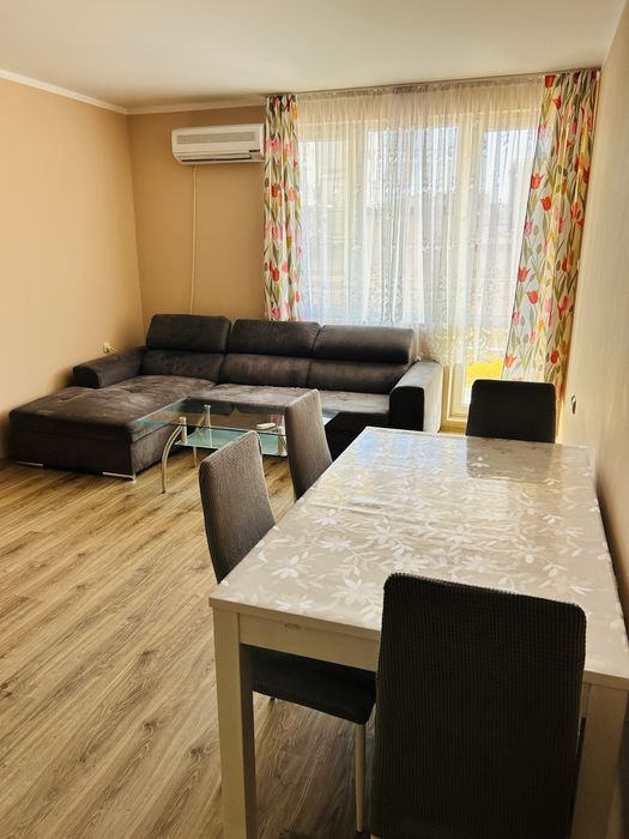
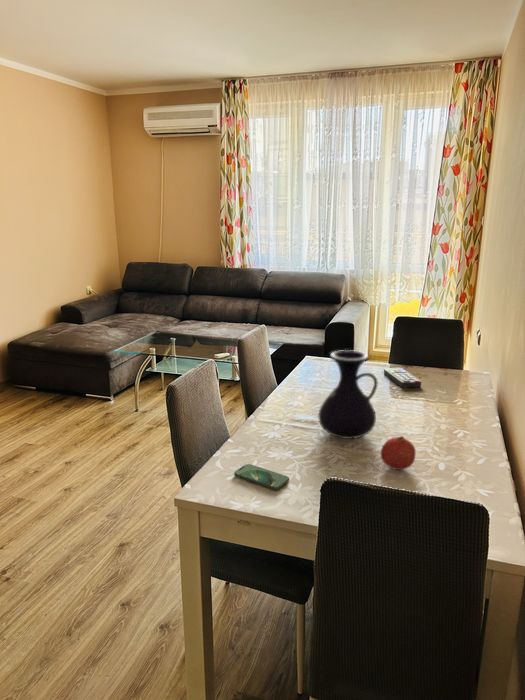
+ remote control [383,367,422,388]
+ fruit [379,435,416,471]
+ smartphone [233,463,290,491]
+ vase [318,349,378,440]
